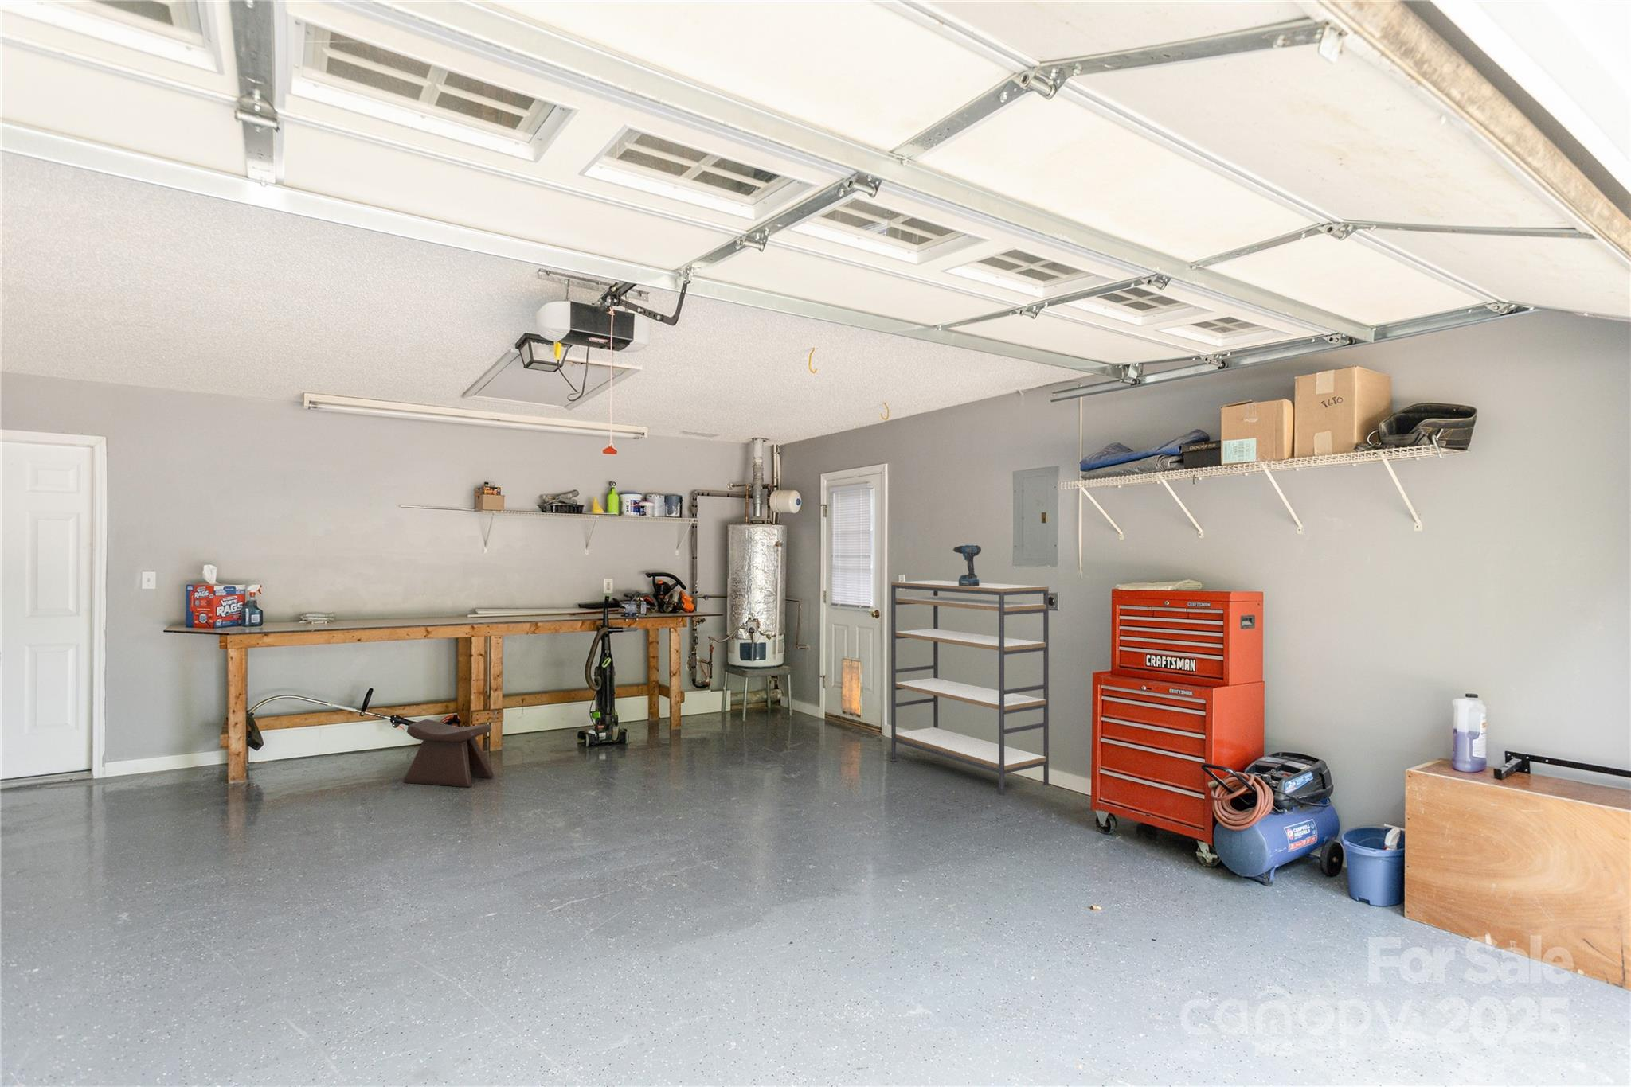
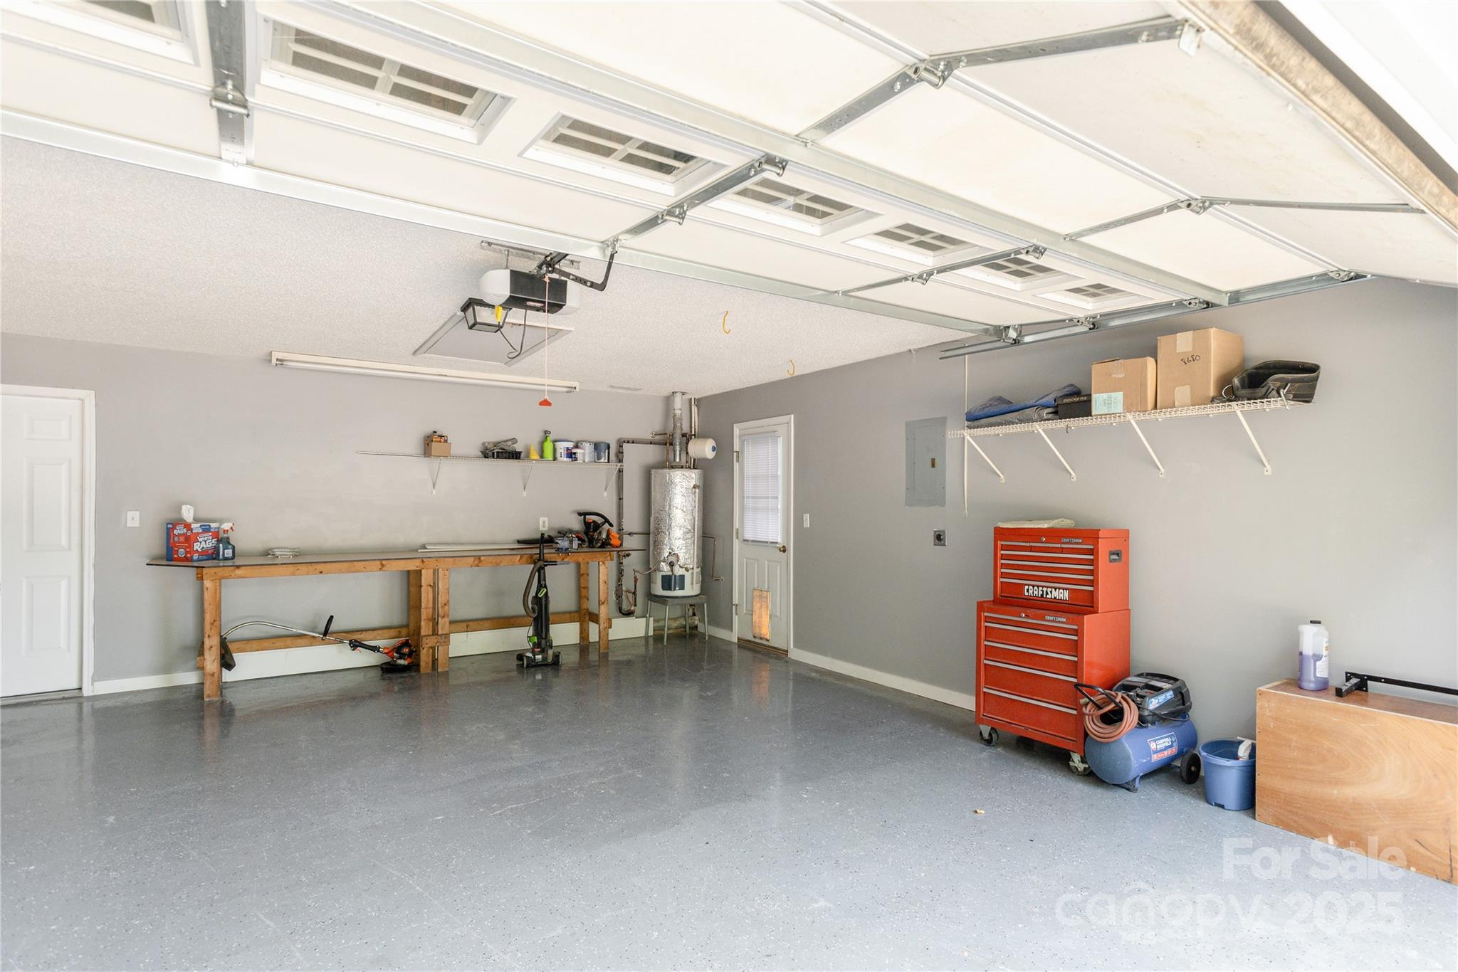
- stool [403,718,495,787]
- power drill [953,545,982,586]
- shelving unit [890,580,1051,796]
